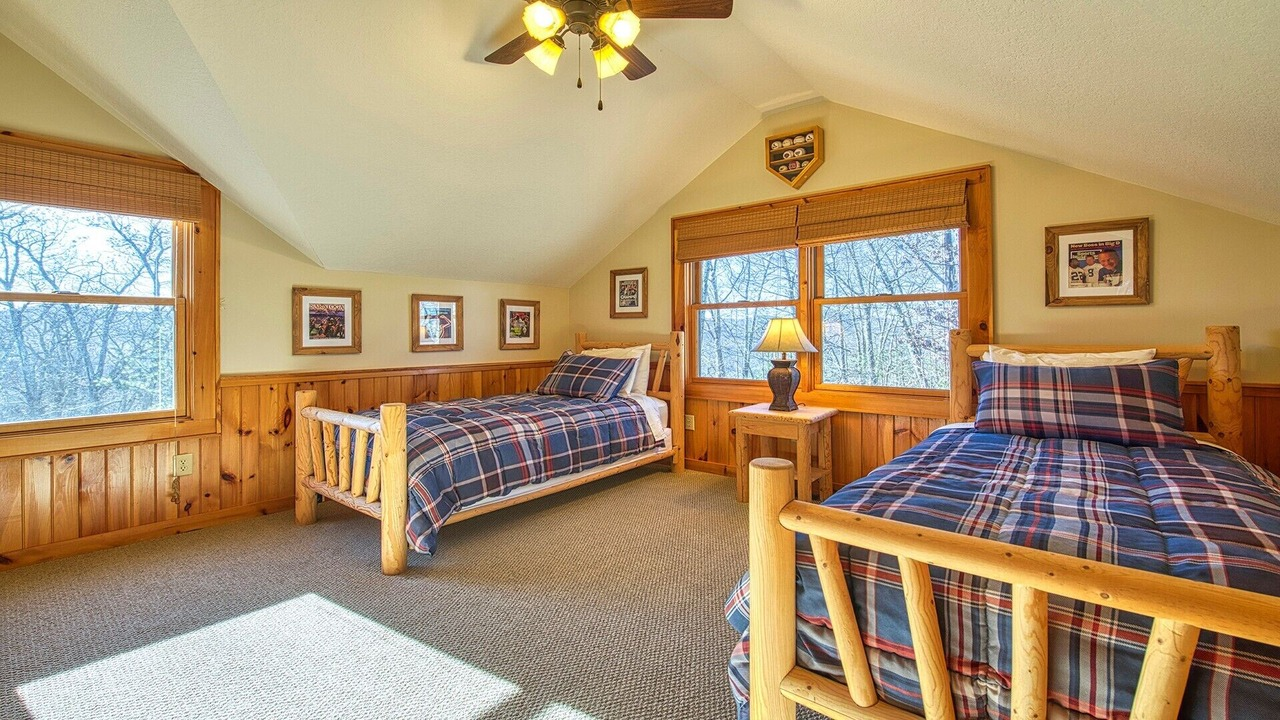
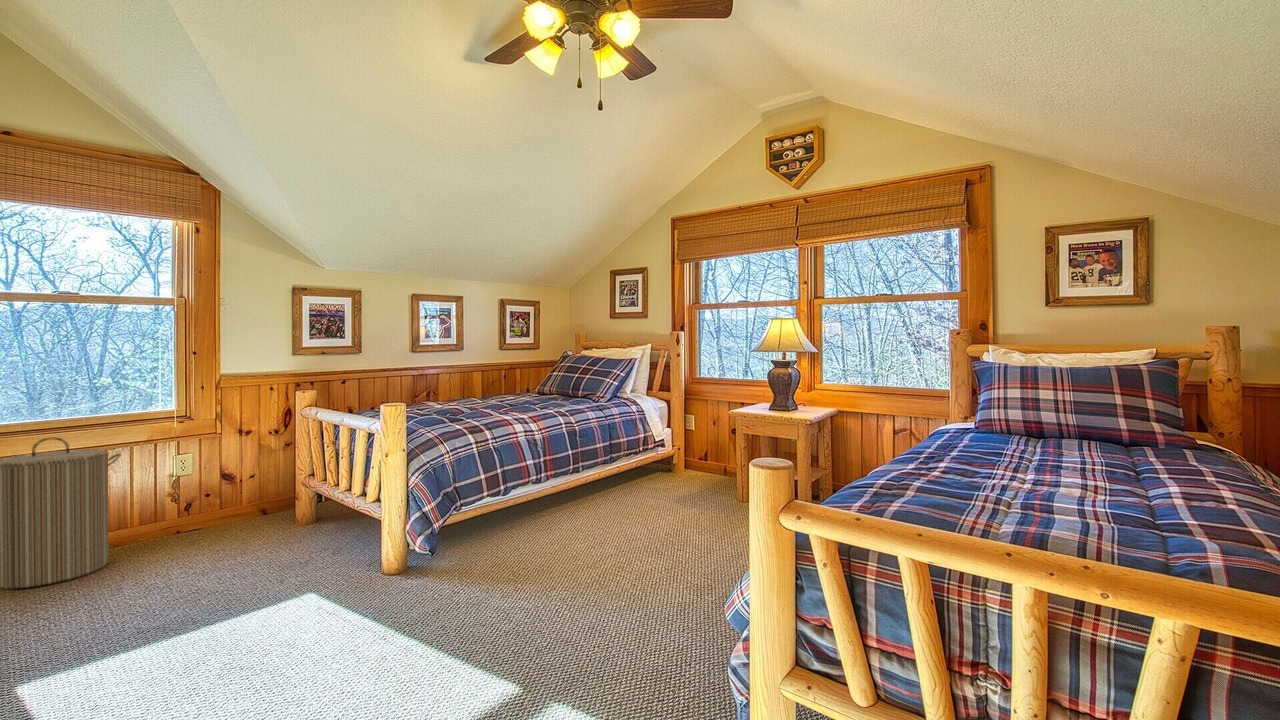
+ laundry hamper [0,436,122,589]
